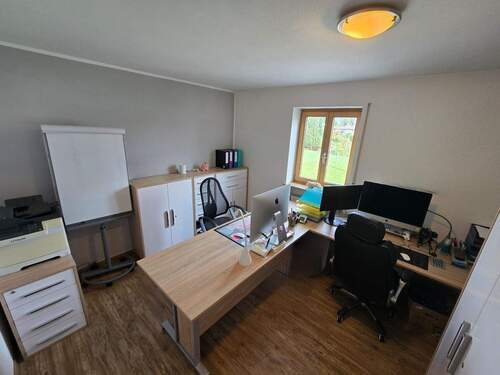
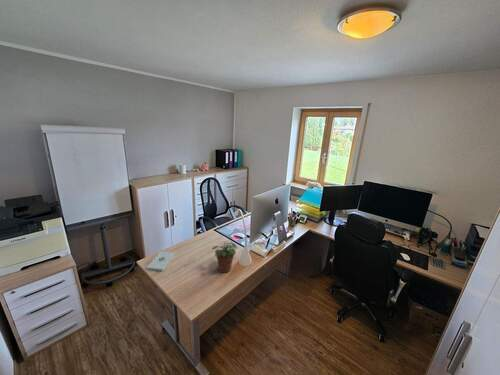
+ notepad [145,251,175,272]
+ potted plant [211,241,238,274]
